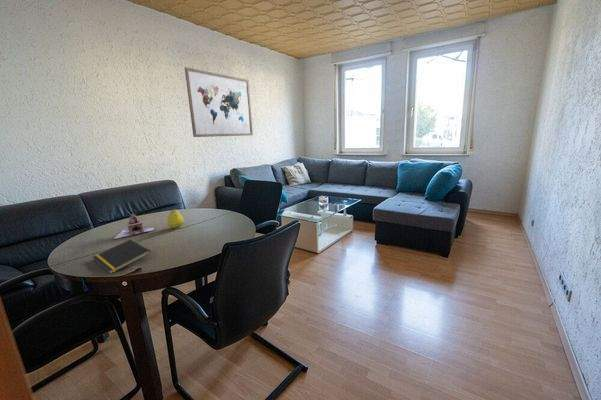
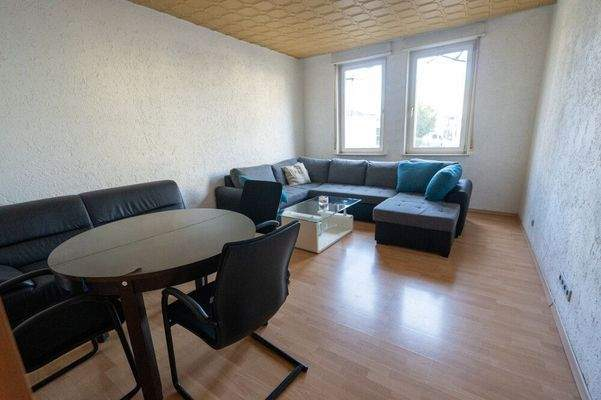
- fruit [166,207,184,229]
- teapot [113,213,155,240]
- notepad [92,239,152,275]
- wall art [184,66,254,138]
